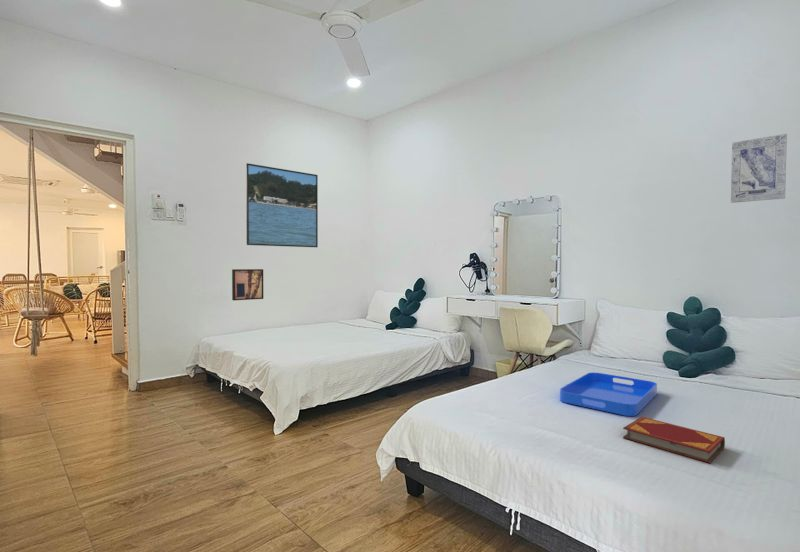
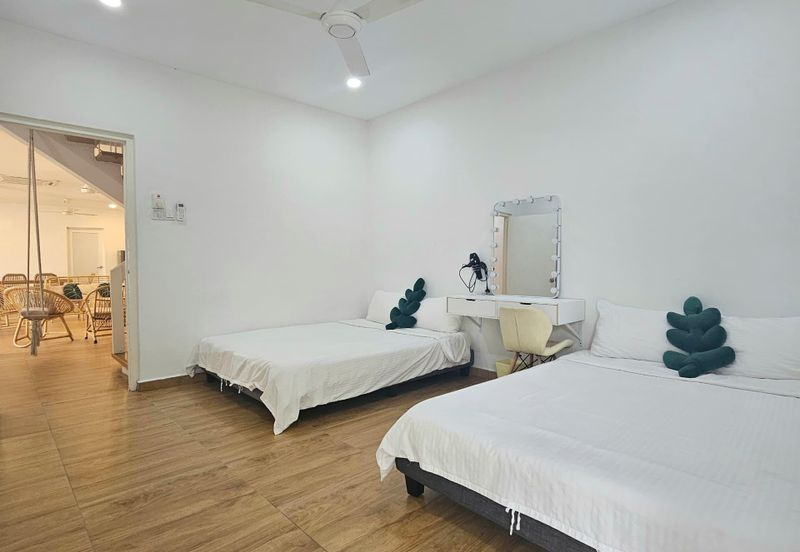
- wall art [730,133,788,204]
- hardback book [622,416,726,464]
- wall art [231,268,264,301]
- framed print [245,162,319,248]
- serving tray [559,371,658,417]
